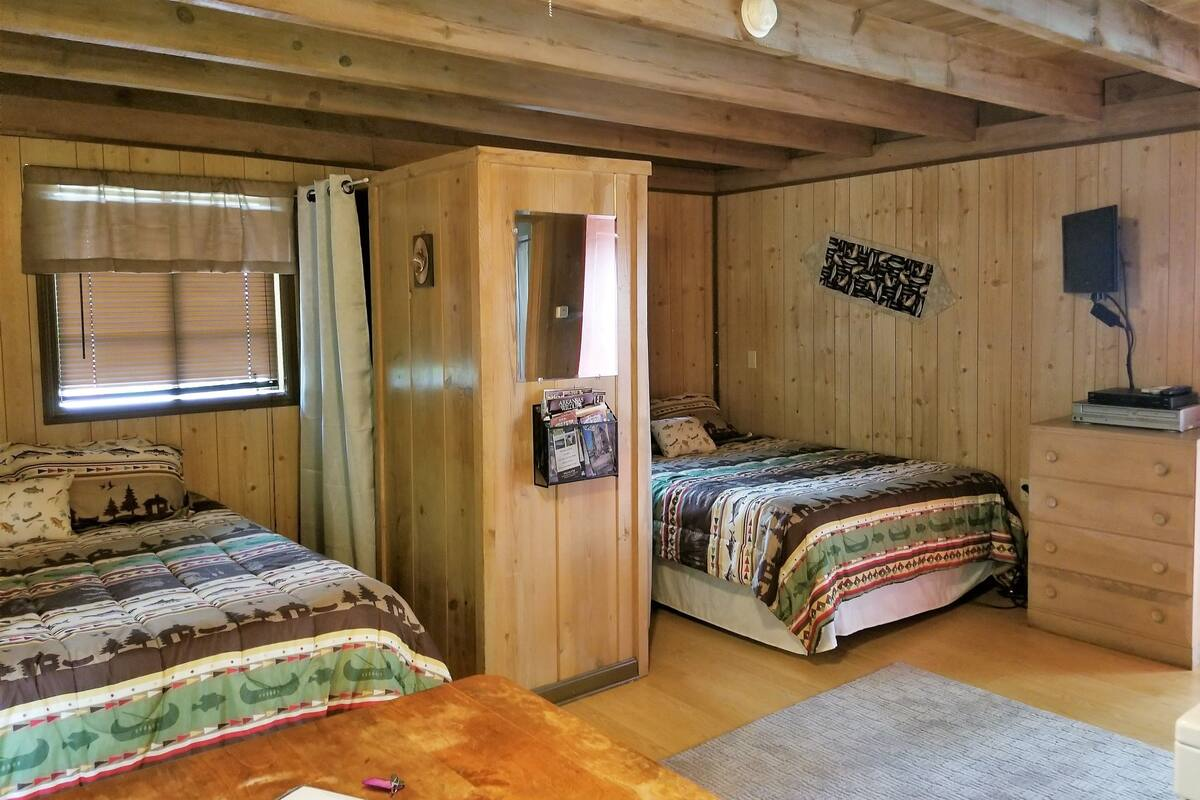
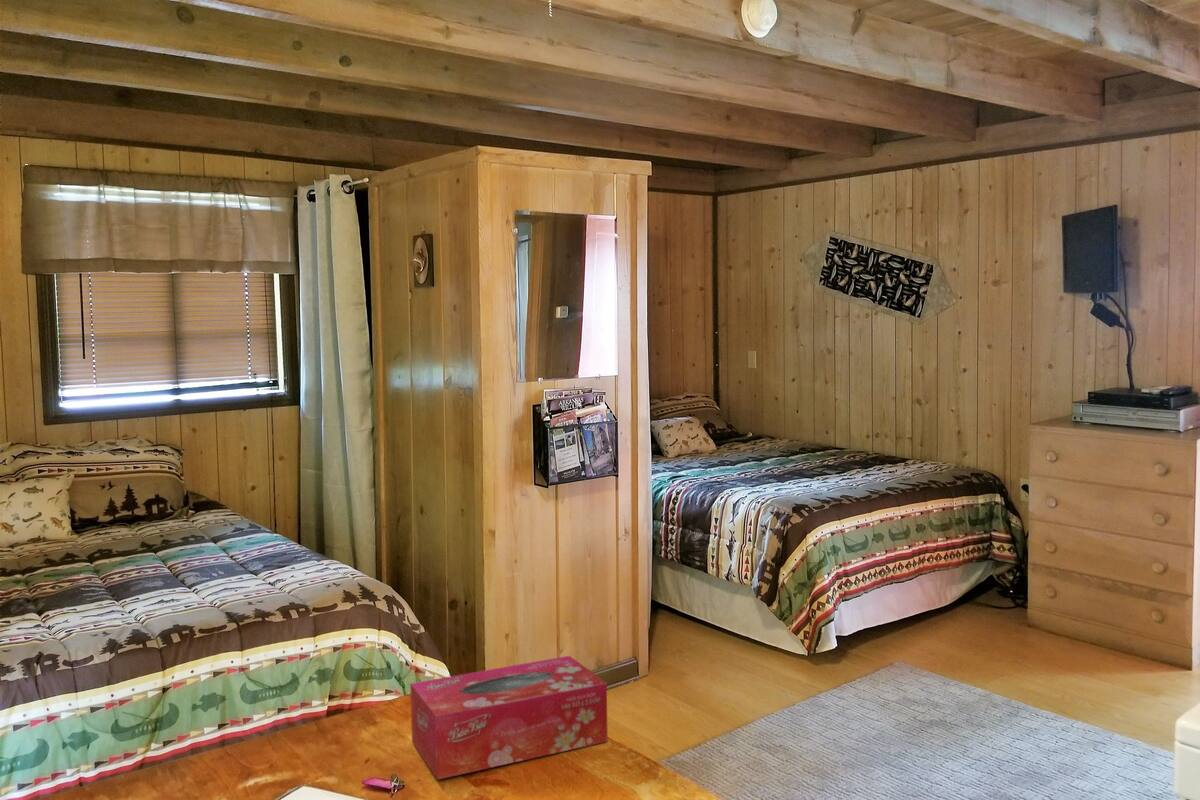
+ tissue box [409,655,609,780]
